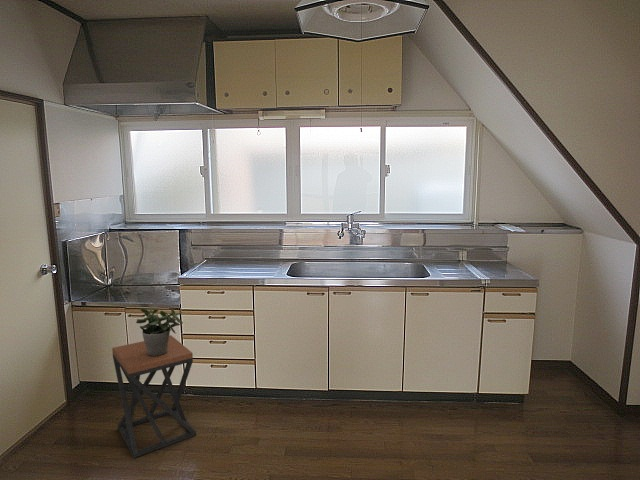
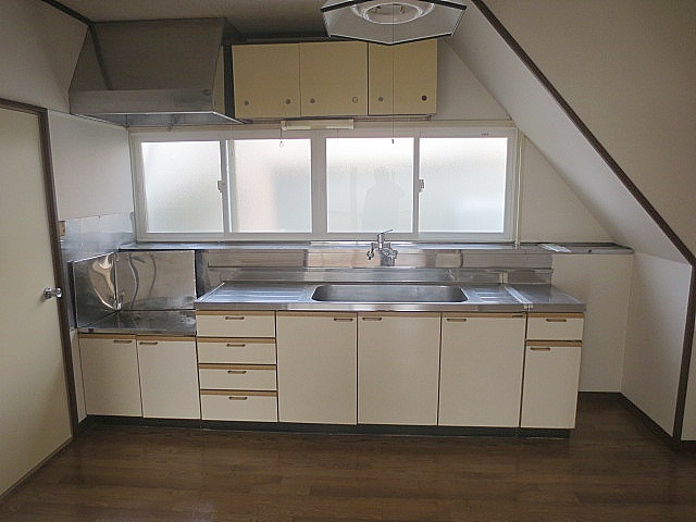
- potted plant [135,307,184,356]
- stool [111,334,197,459]
